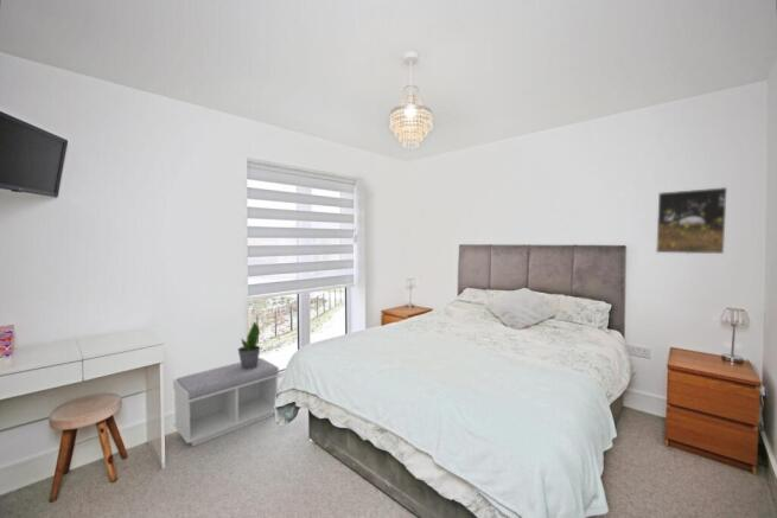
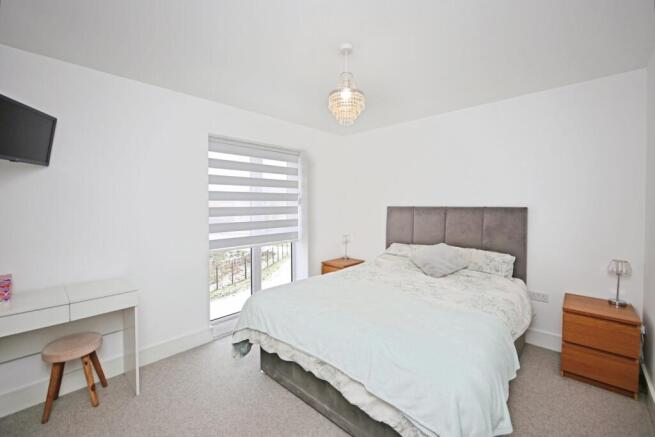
- bench [172,357,280,447]
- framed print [655,186,728,255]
- potted plant [237,320,261,370]
